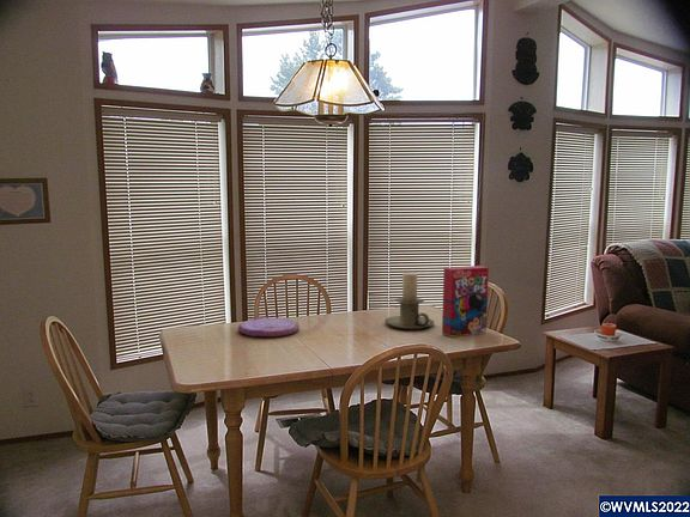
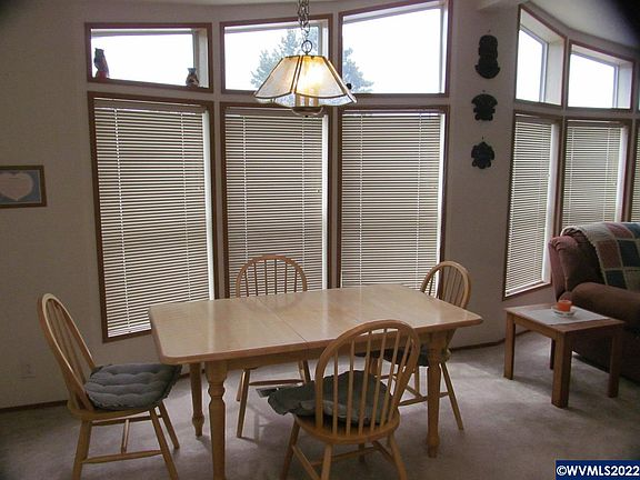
- candle holder [383,272,435,330]
- cereal box [441,264,490,339]
- plate [237,316,299,337]
